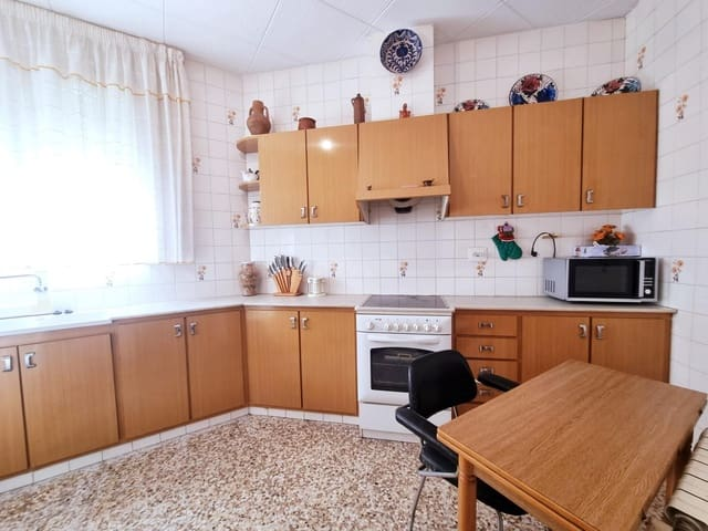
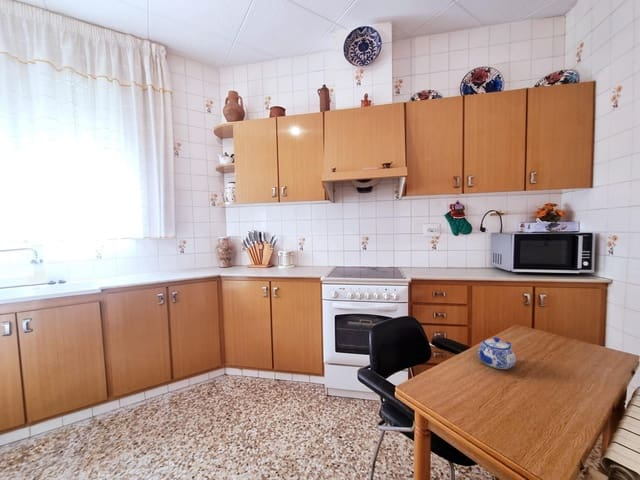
+ teapot [477,336,517,370]
